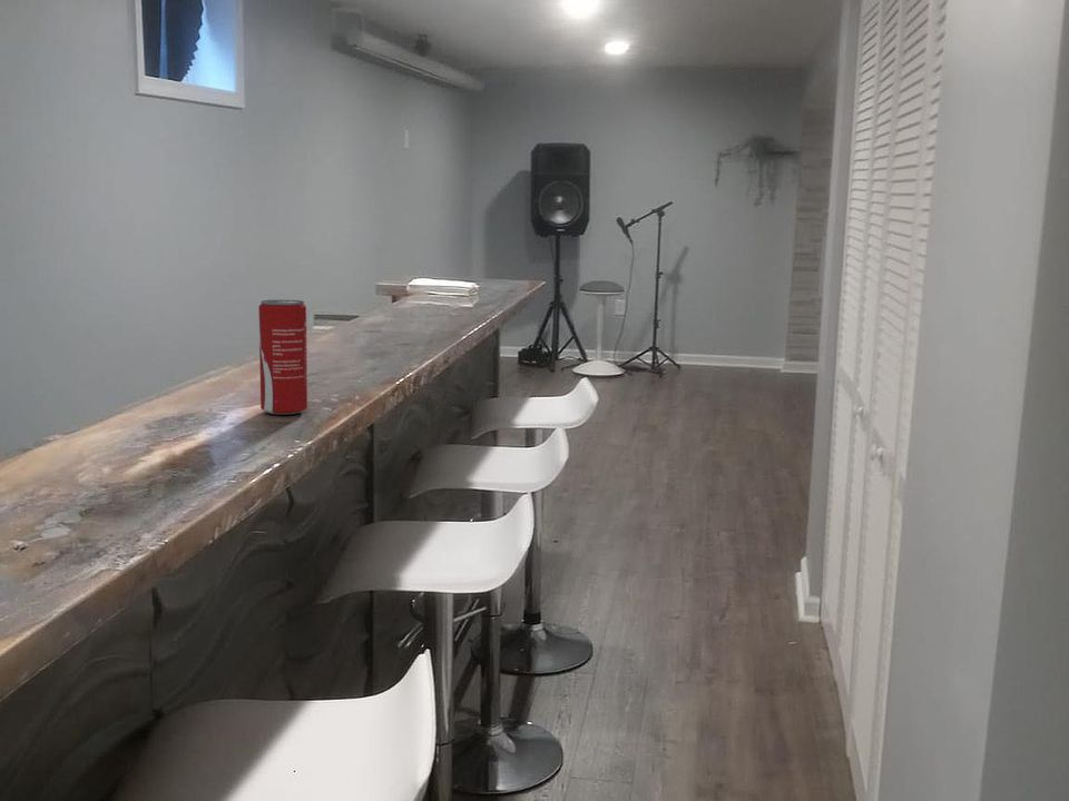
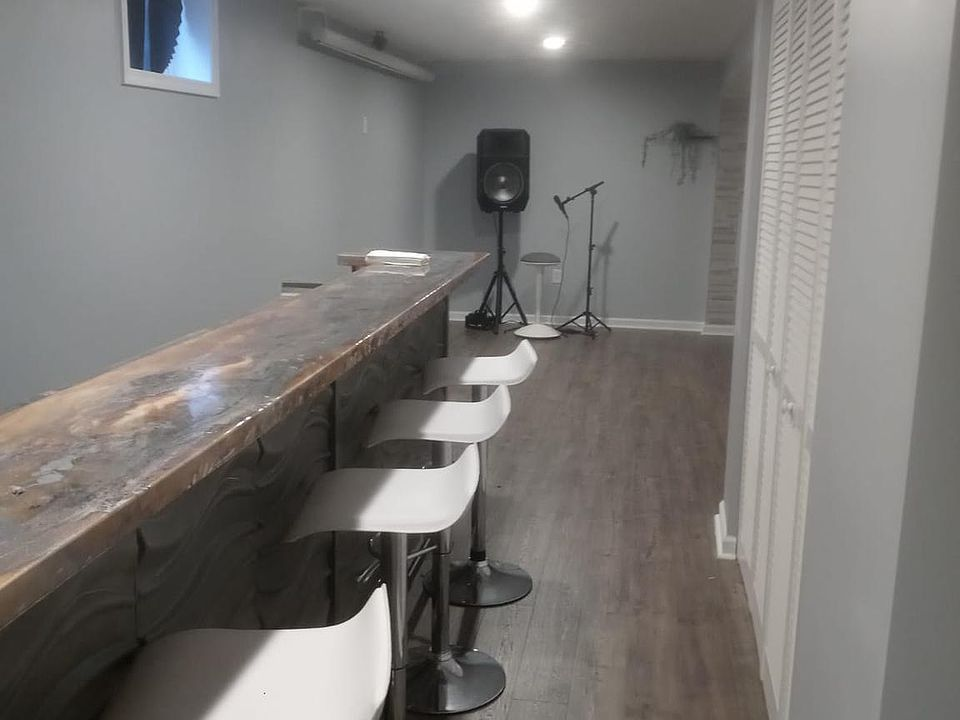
- beverage can [257,299,308,415]
